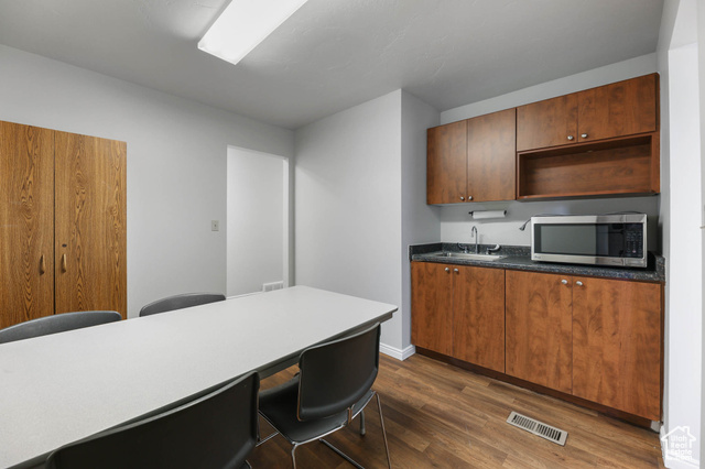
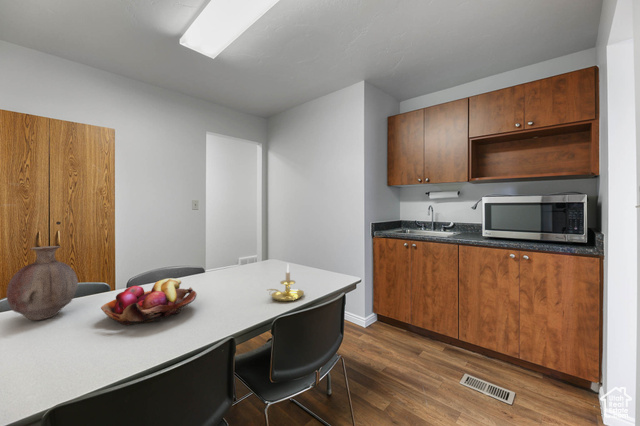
+ candle holder [267,263,305,302]
+ fruit basket [100,277,198,326]
+ vase [5,245,79,321]
